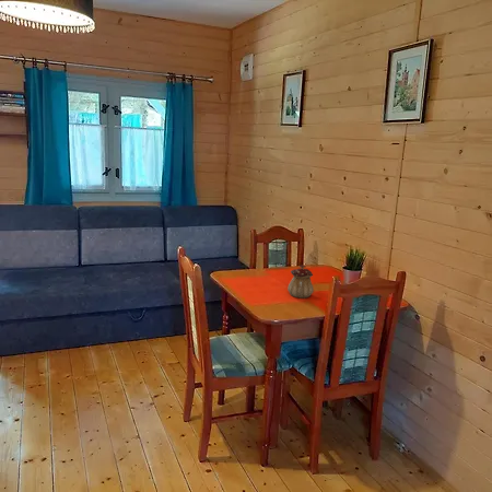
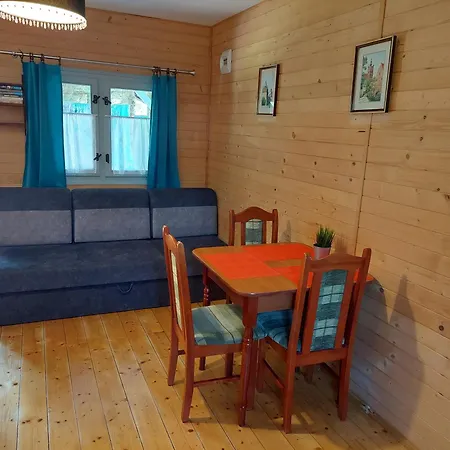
- teapot [286,263,315,300]
